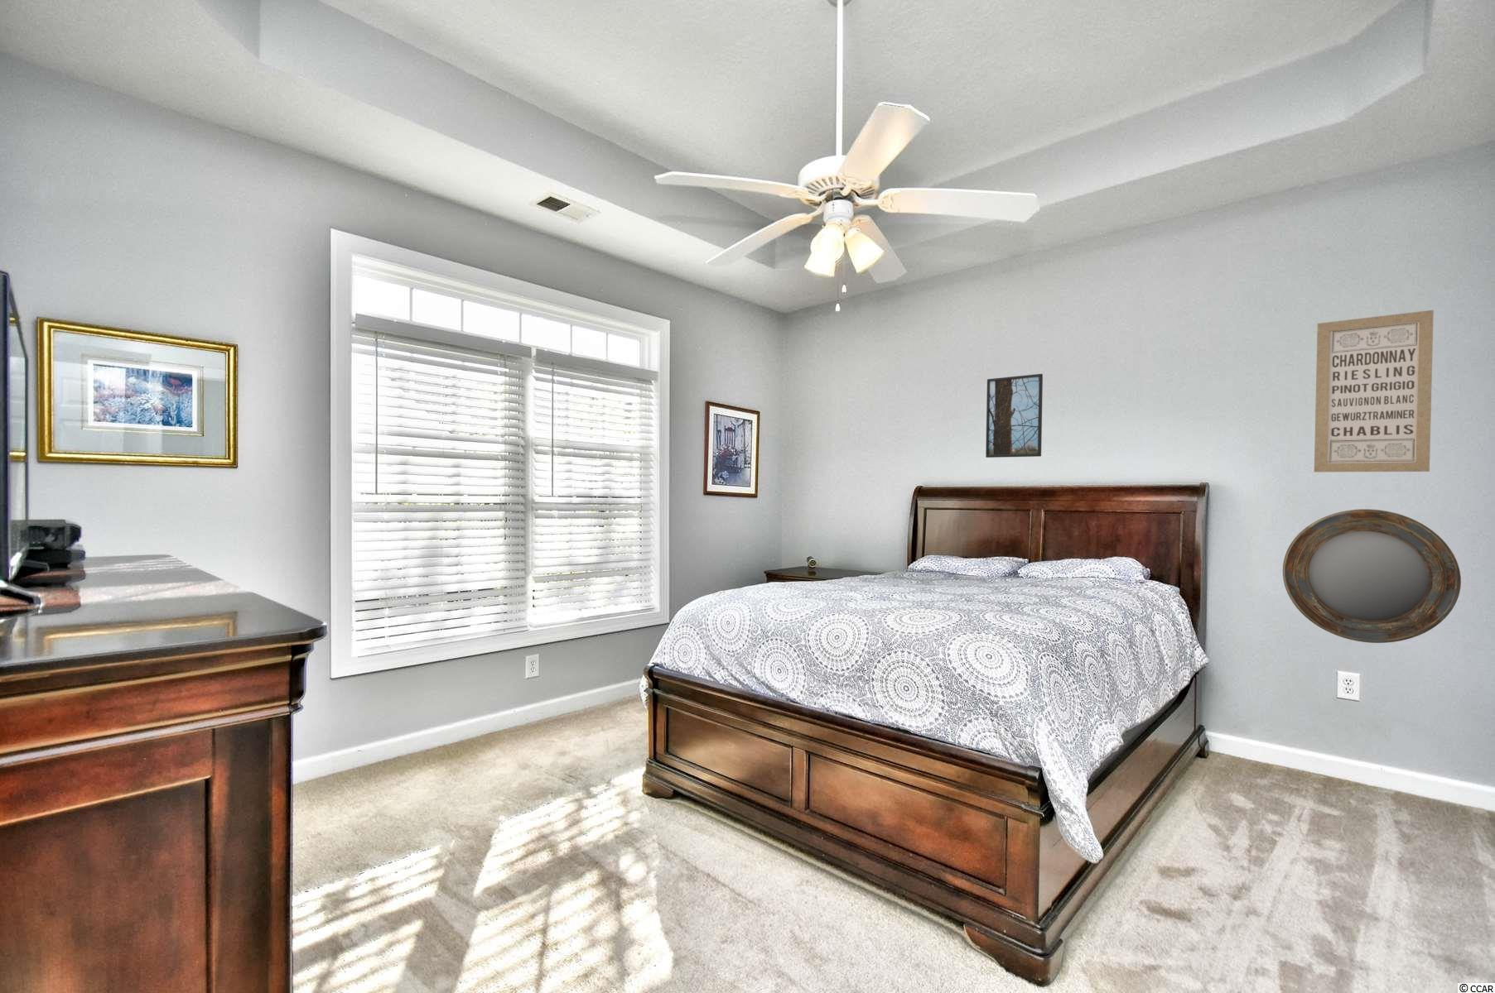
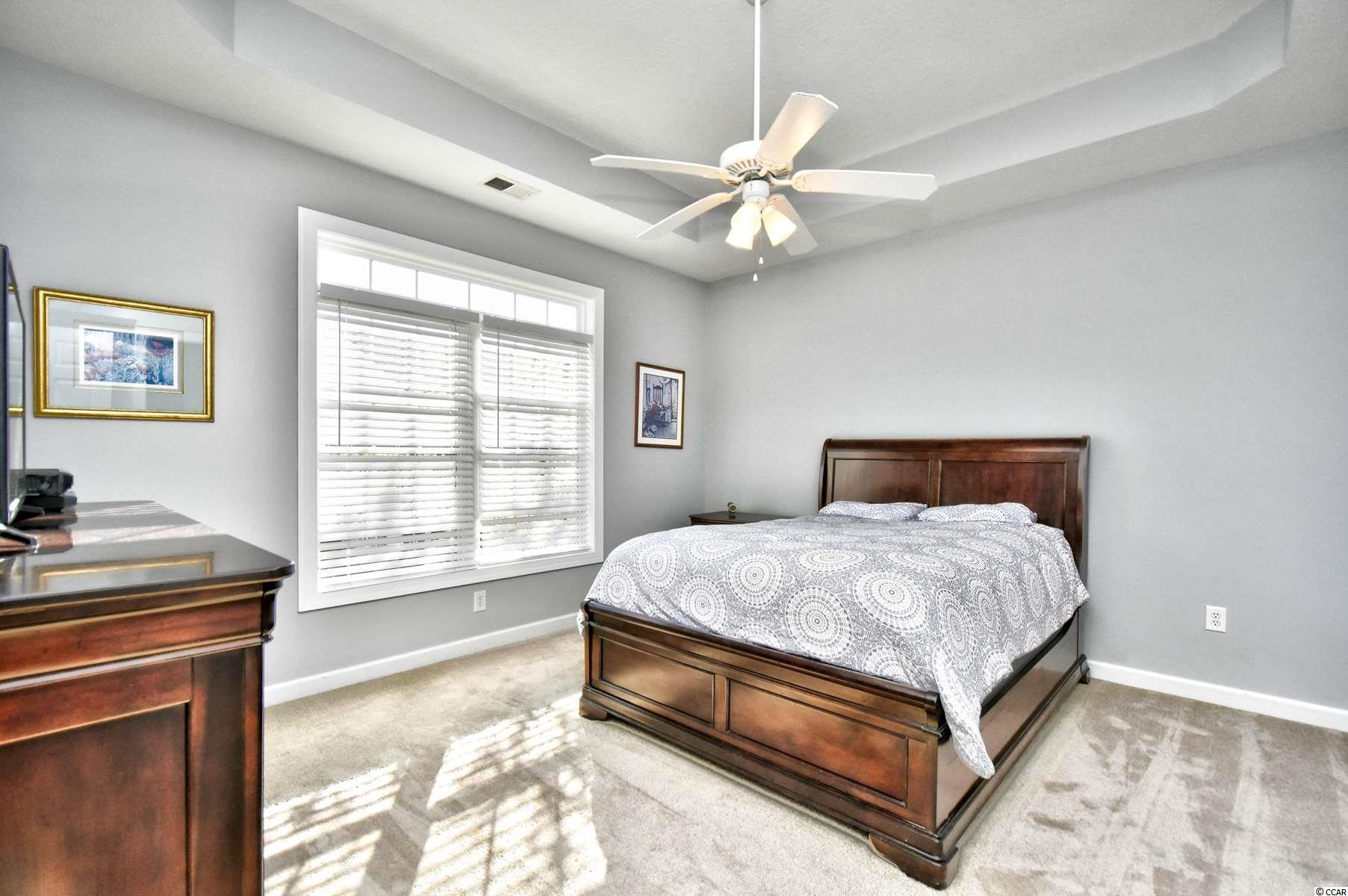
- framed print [985,373,1044,459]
- wall art [1313,309,1434,472]
- home mirror [1282,508,1462,644]
